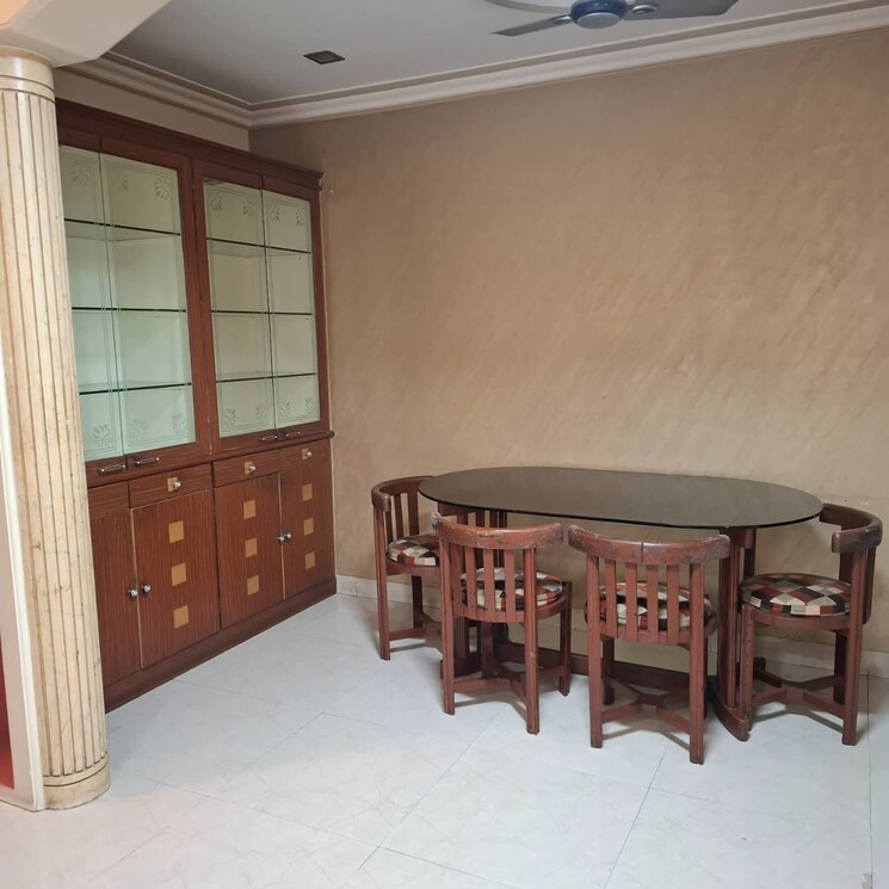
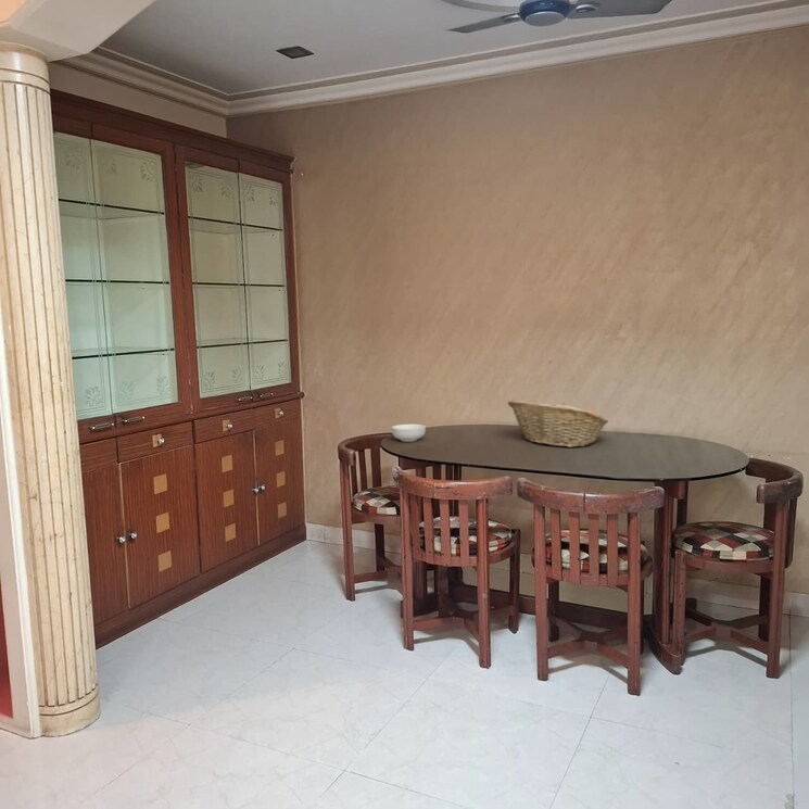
+ fruit basket [507,399,609,448]
+ cereal bowl [391,424,427,443]
